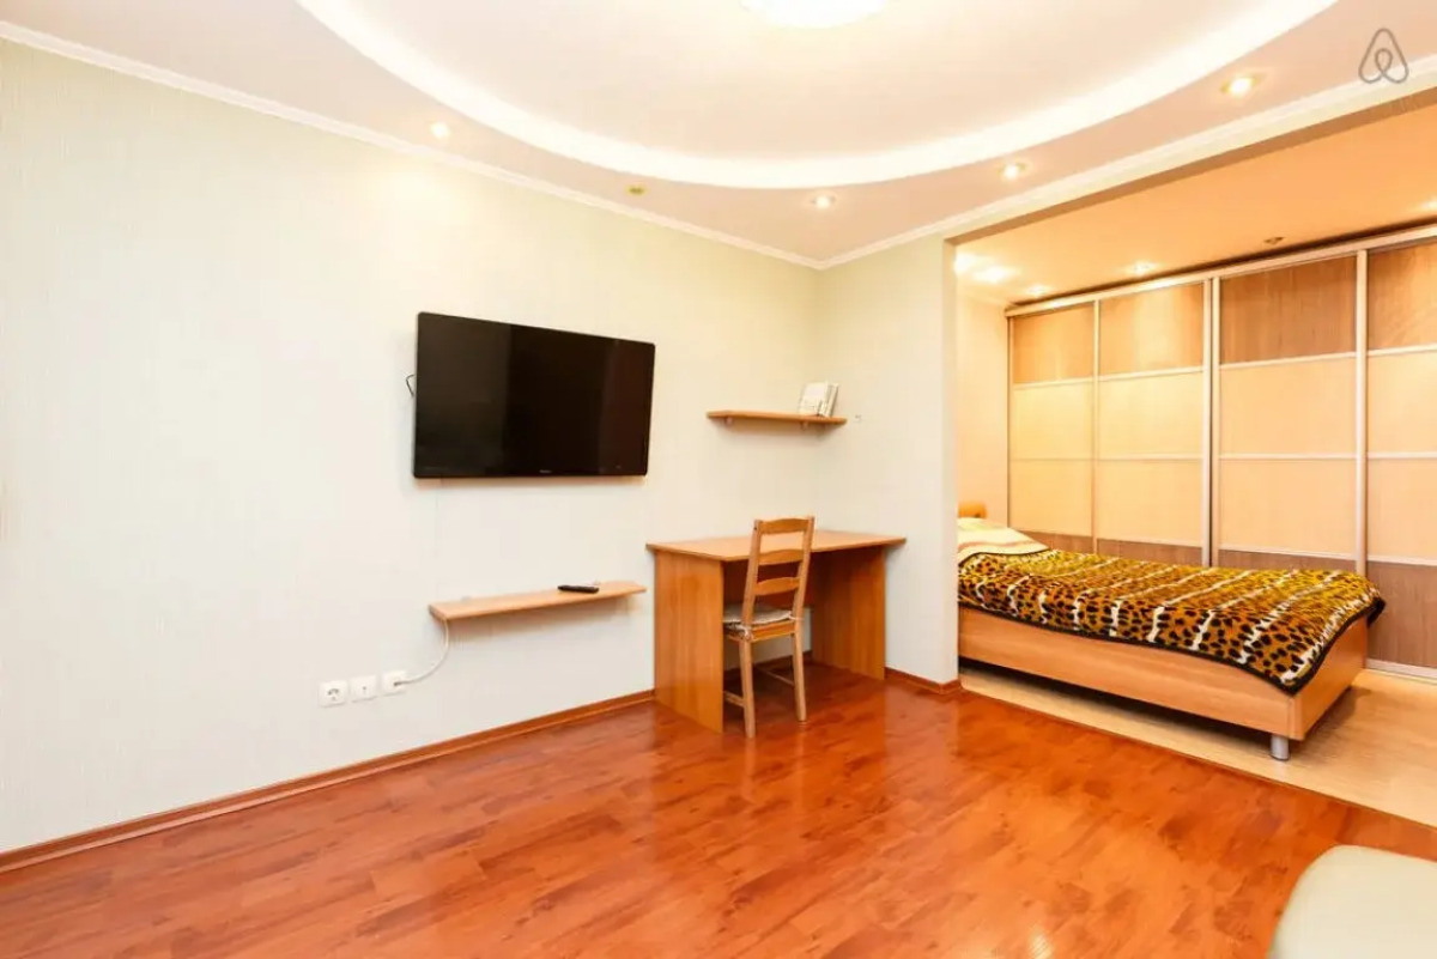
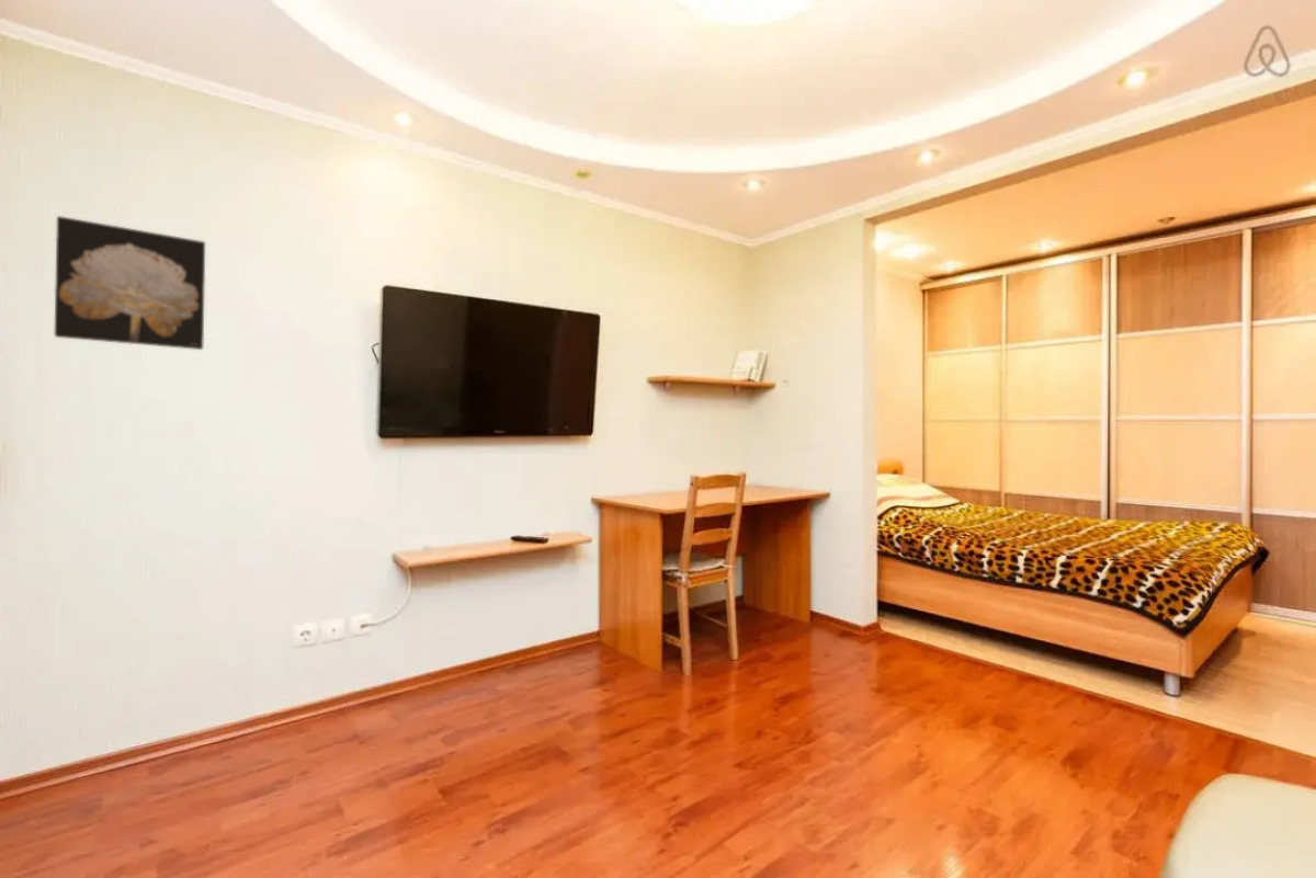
+ wall art [54,215,206,351]
